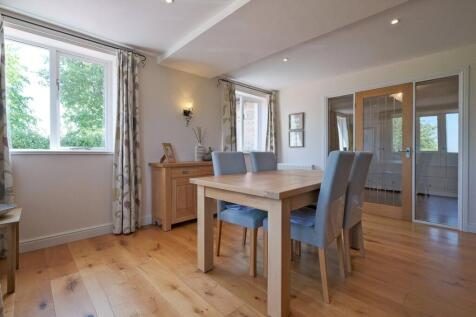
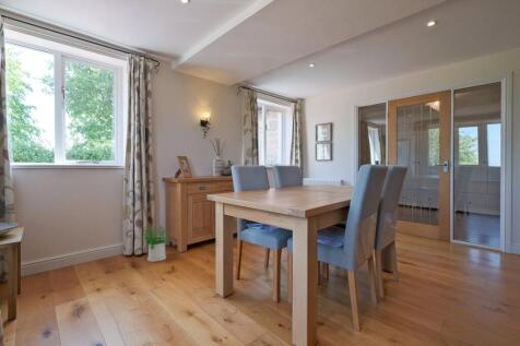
+ potted plant [140,225,168,263]
